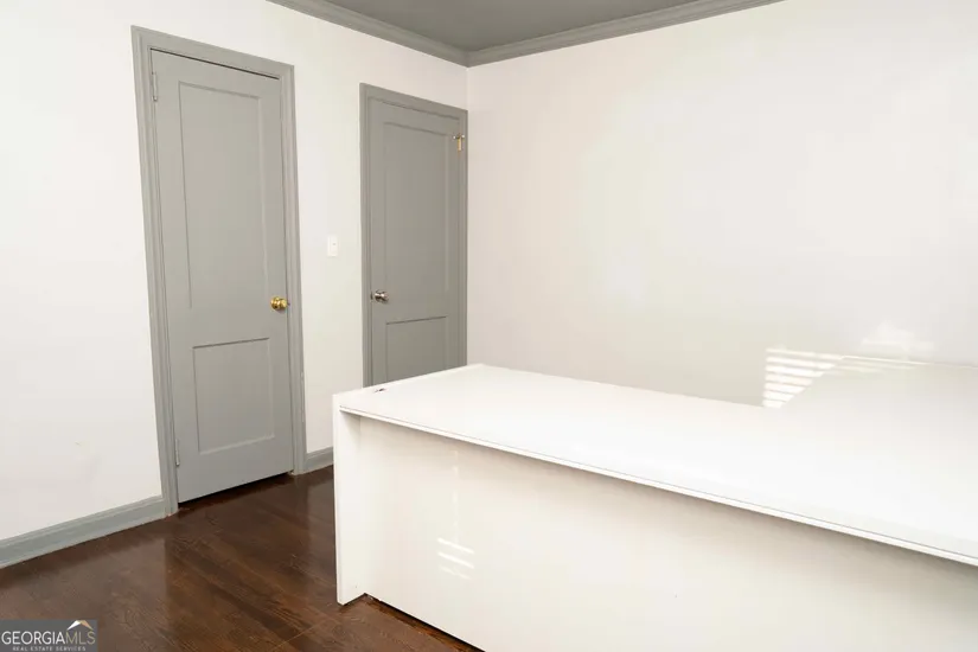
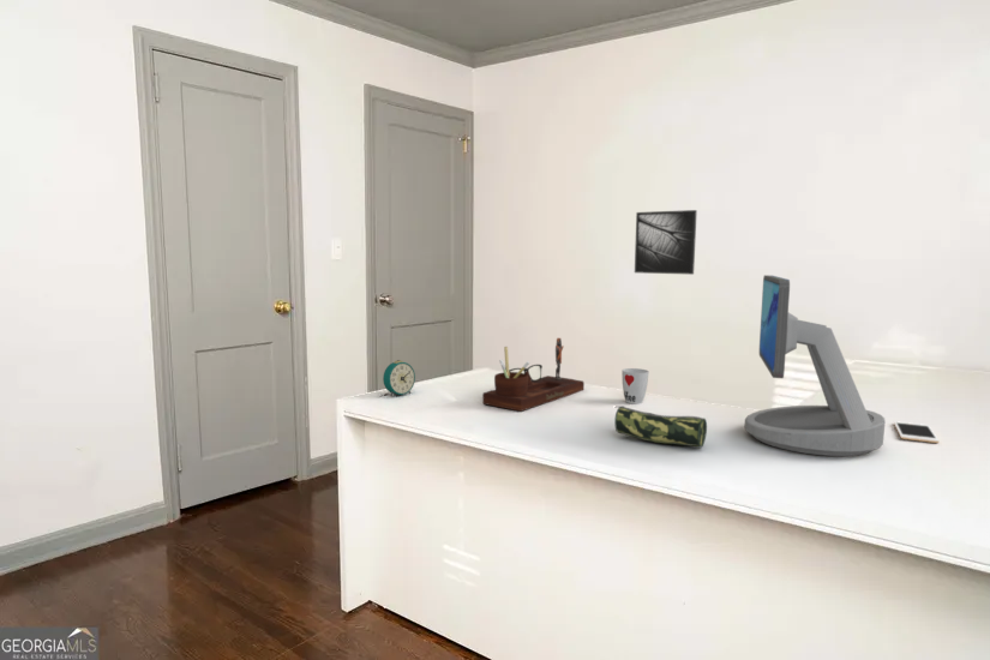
+ cup [620,367,650,406]
+ desk organizer [481,337,586,413]
+ alarm clock [382,359,416,398]
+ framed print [634,209,698,276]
+ computer monitor [743,274,886,457]
+ pencil case [613,404,708,449]
+ cell phone [893,420,941,444]
